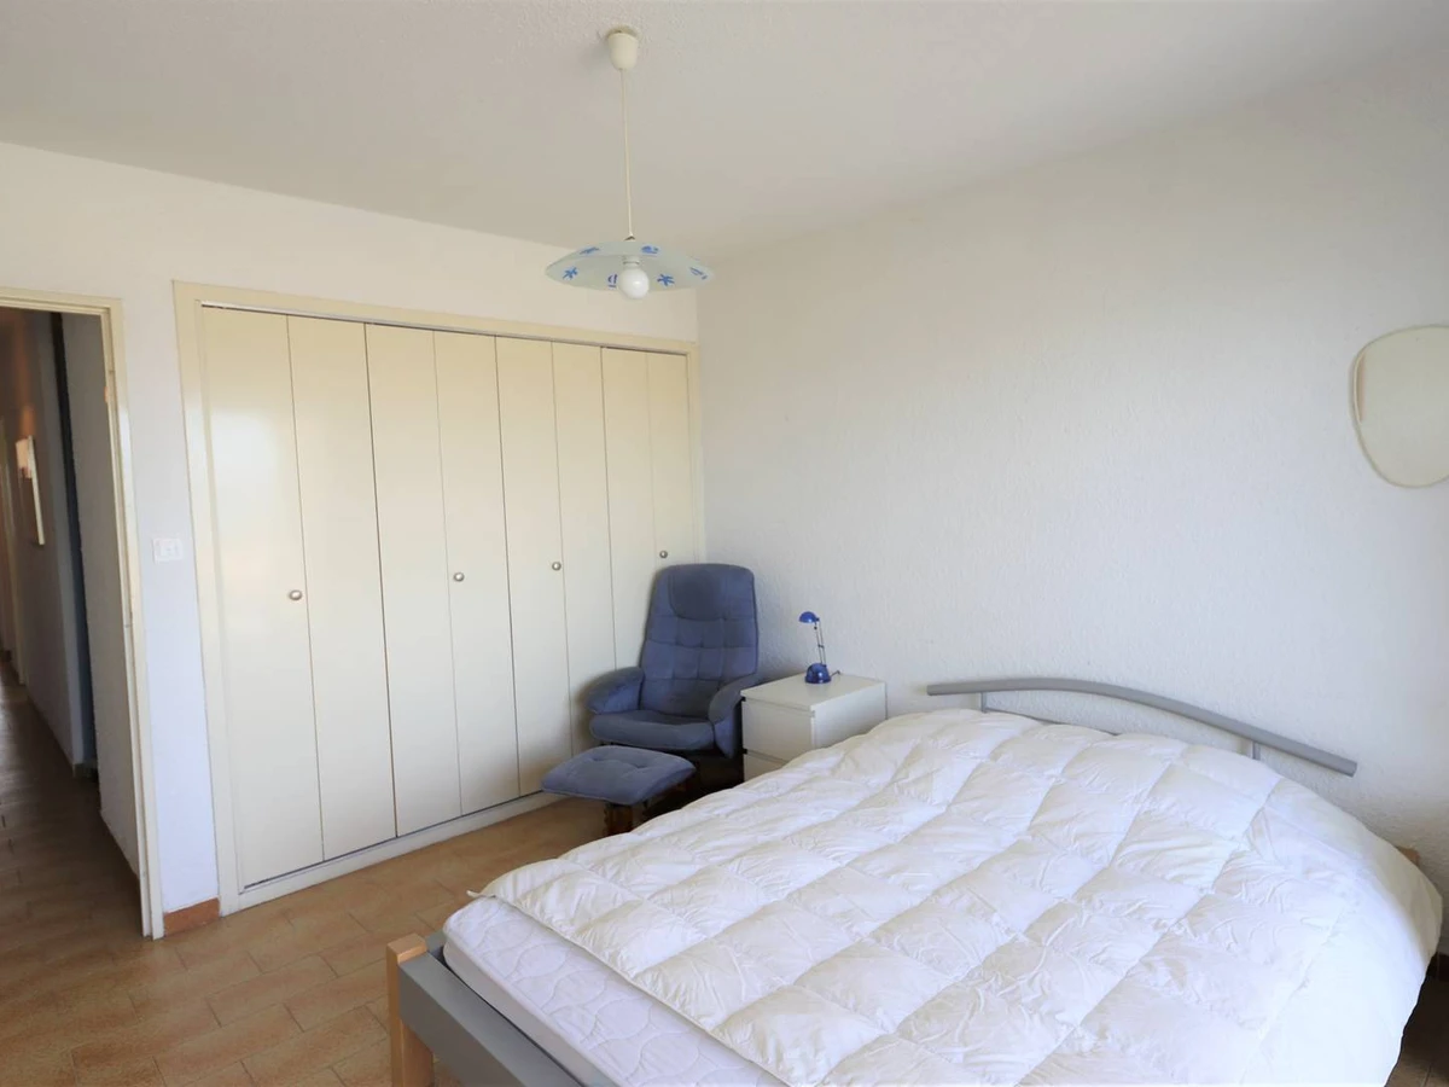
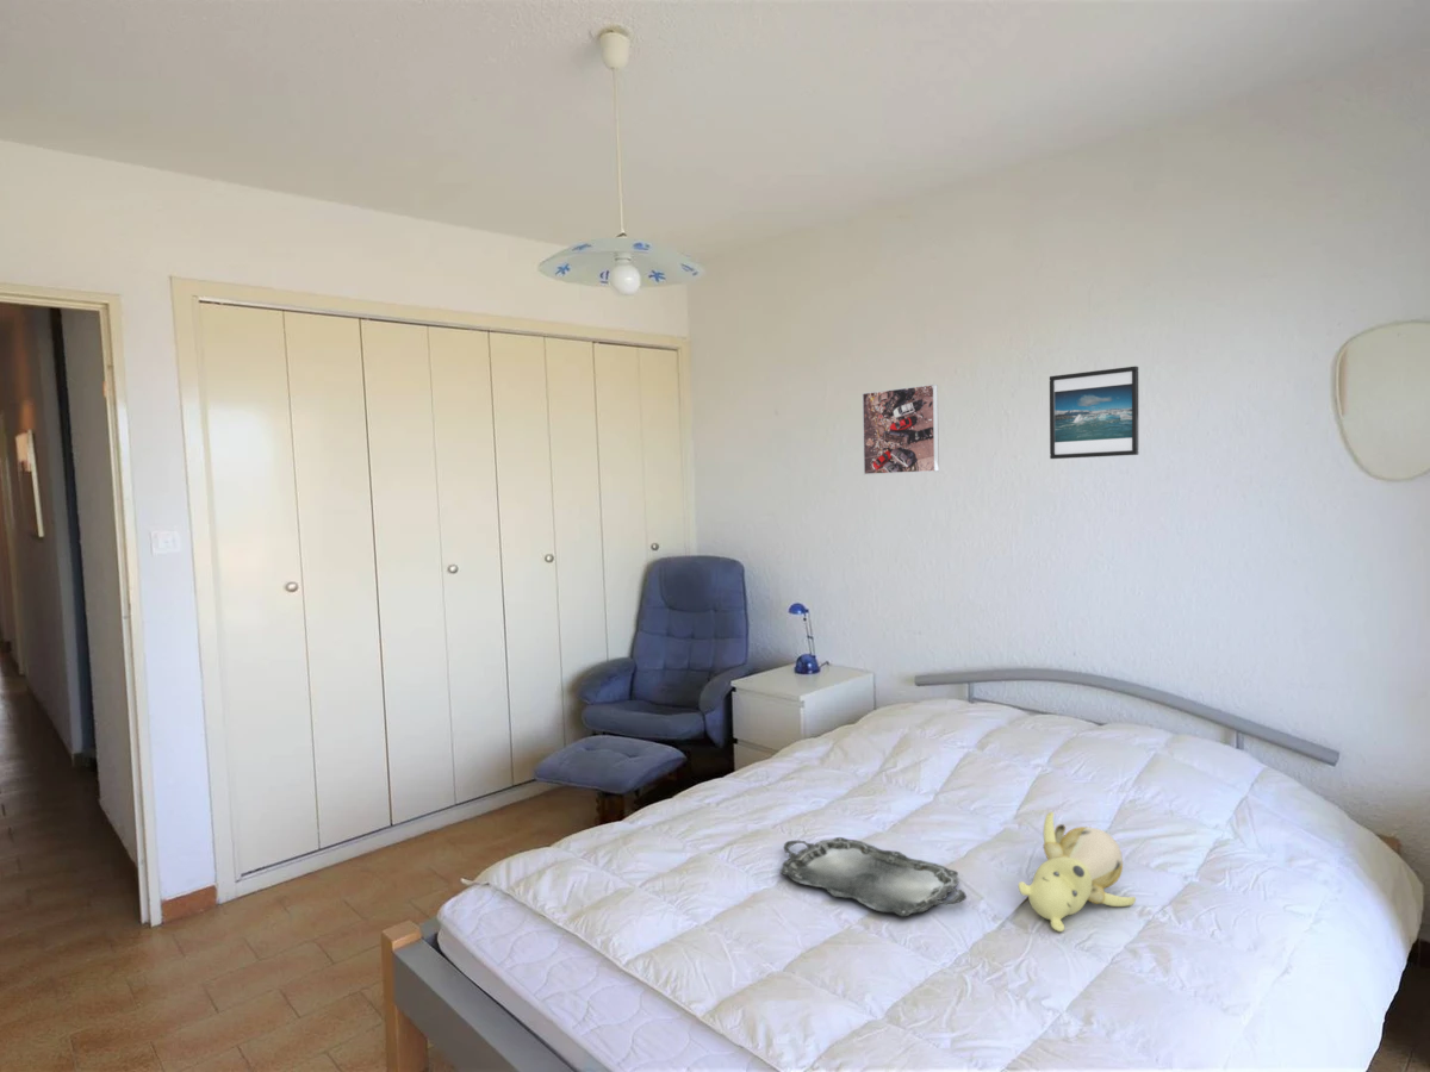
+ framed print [862,384,940,475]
+ serving tray [778,836,968,917]
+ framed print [1049,366,1139,460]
+ teddy bear [1016,811,1137,933]
